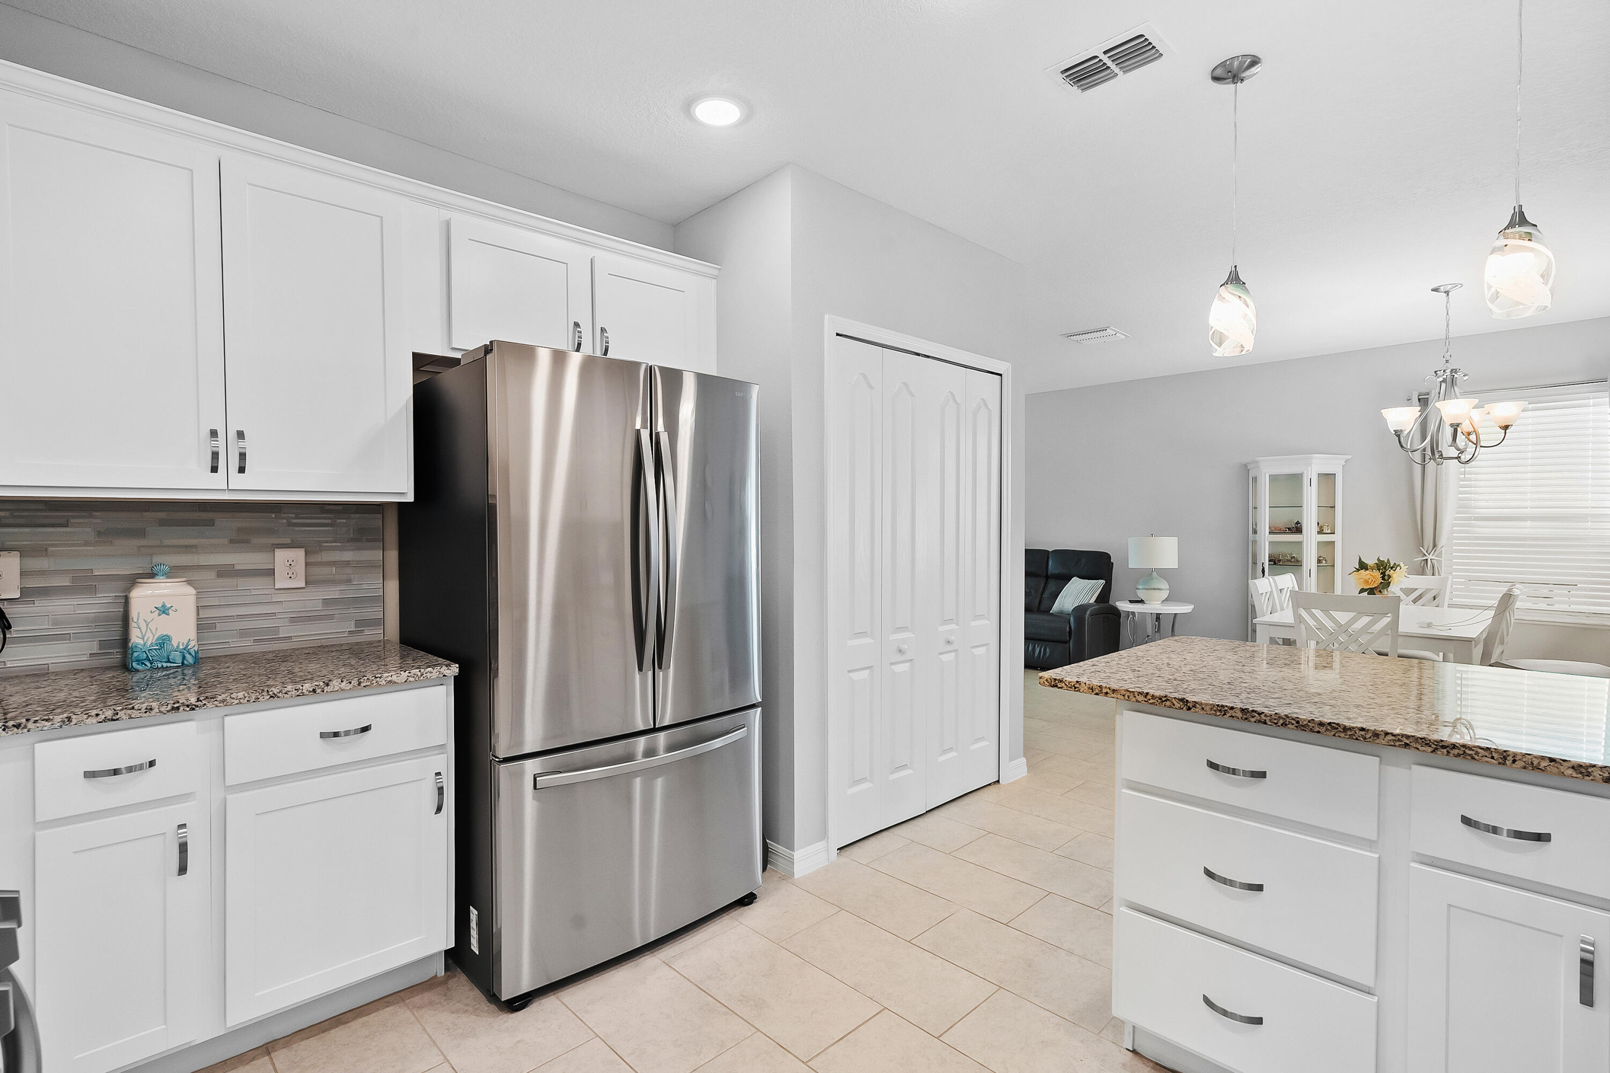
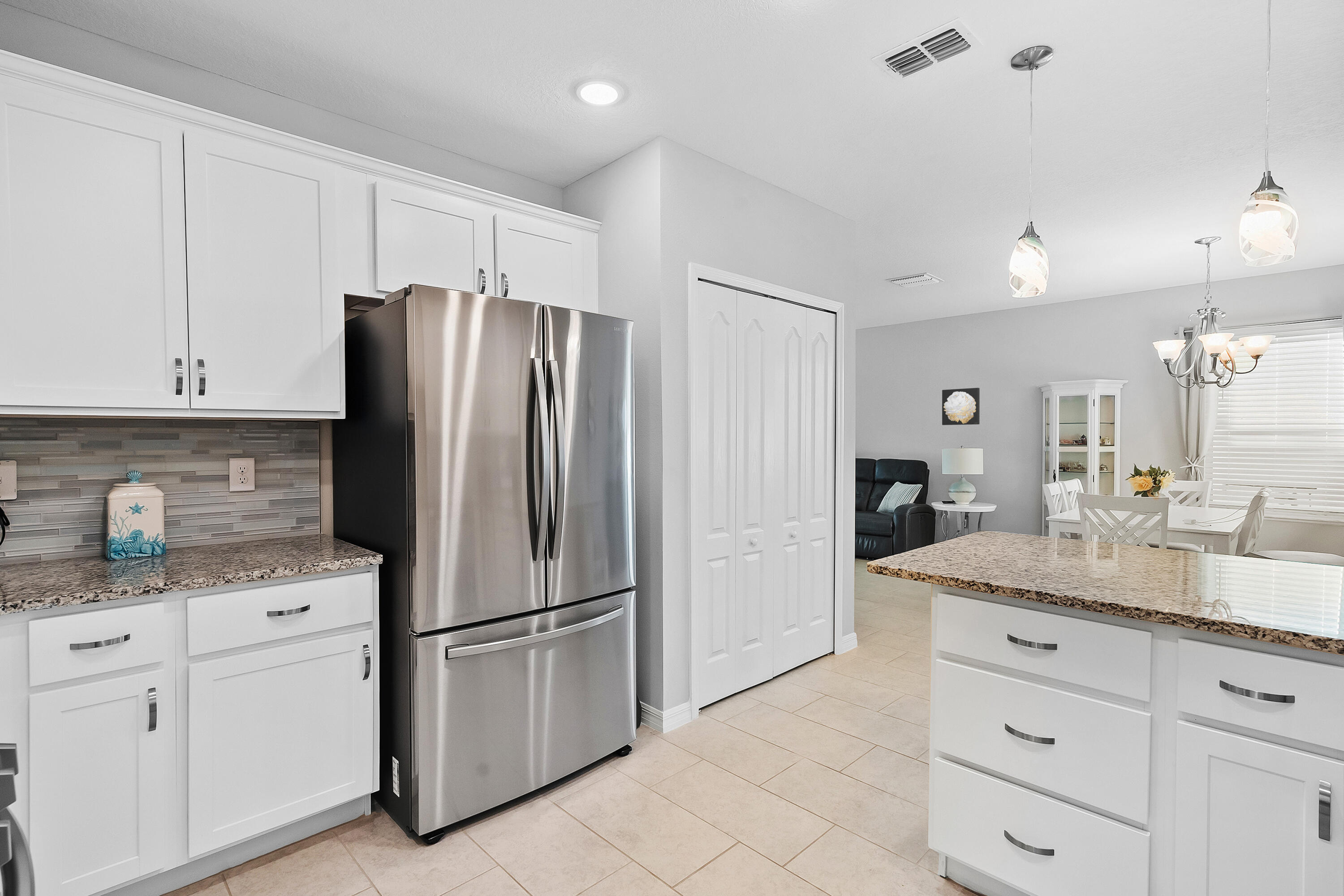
+ wall art [942,388,980,426]
